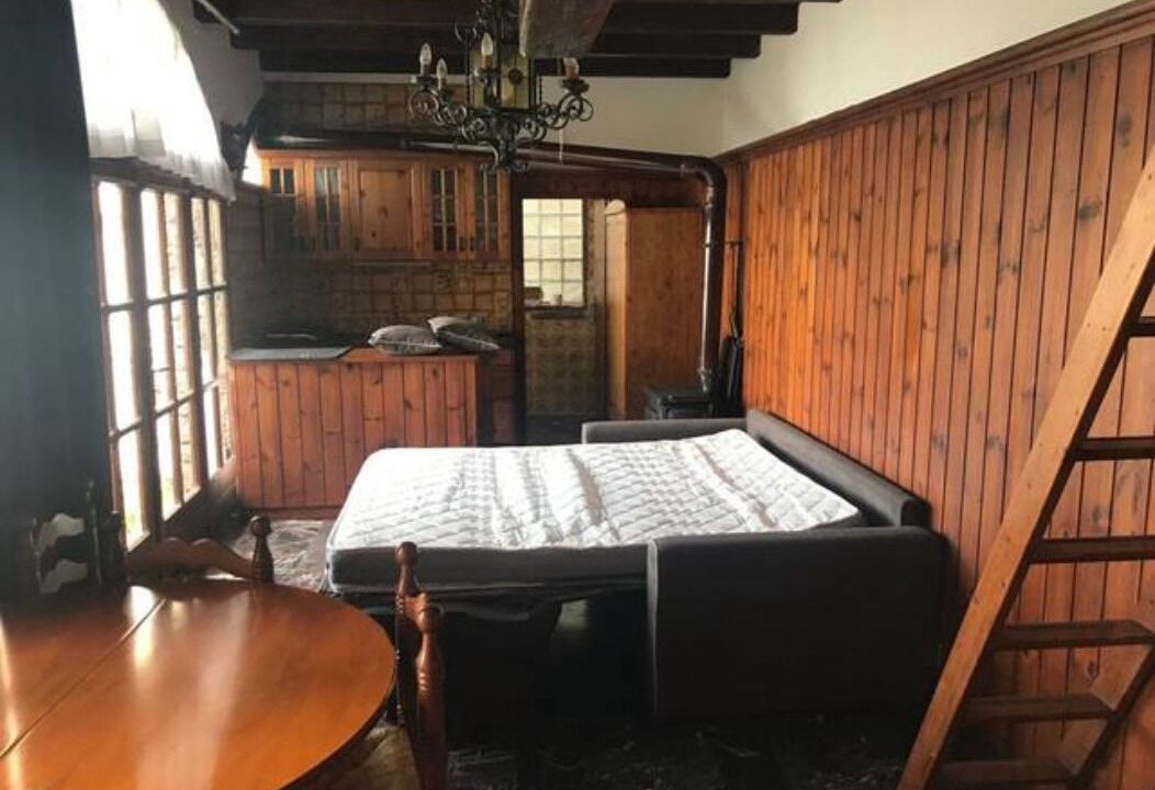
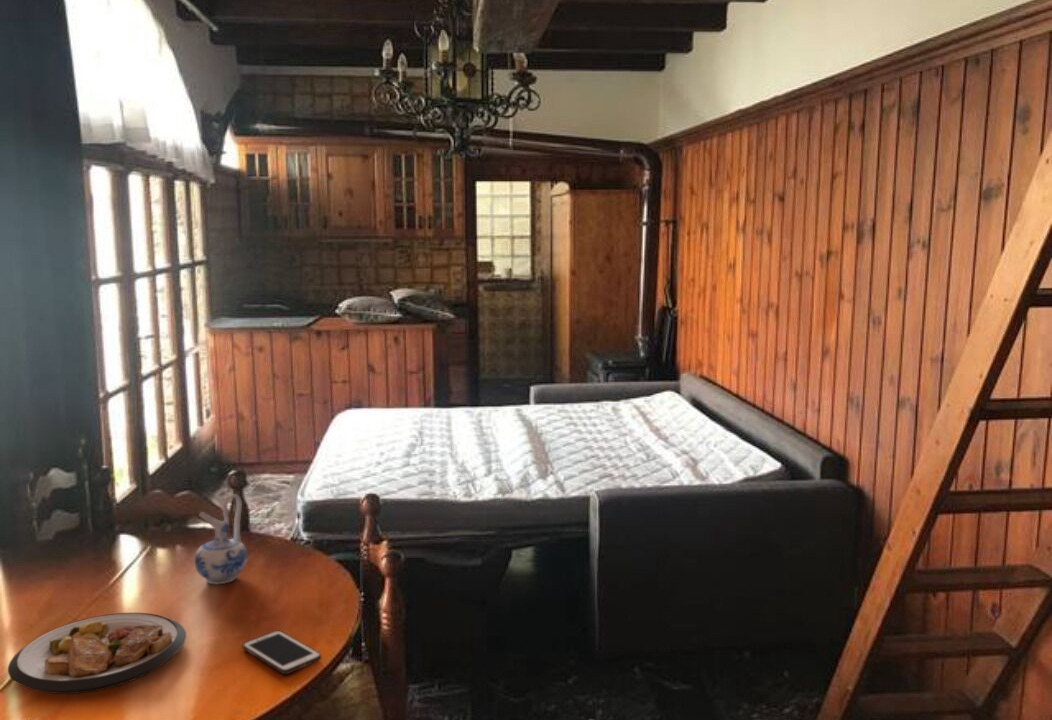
+ ceramic pitcher [194,493,249,585]
+ plate [7,612,187,695]
+ cell phone [241,629,322,675]
